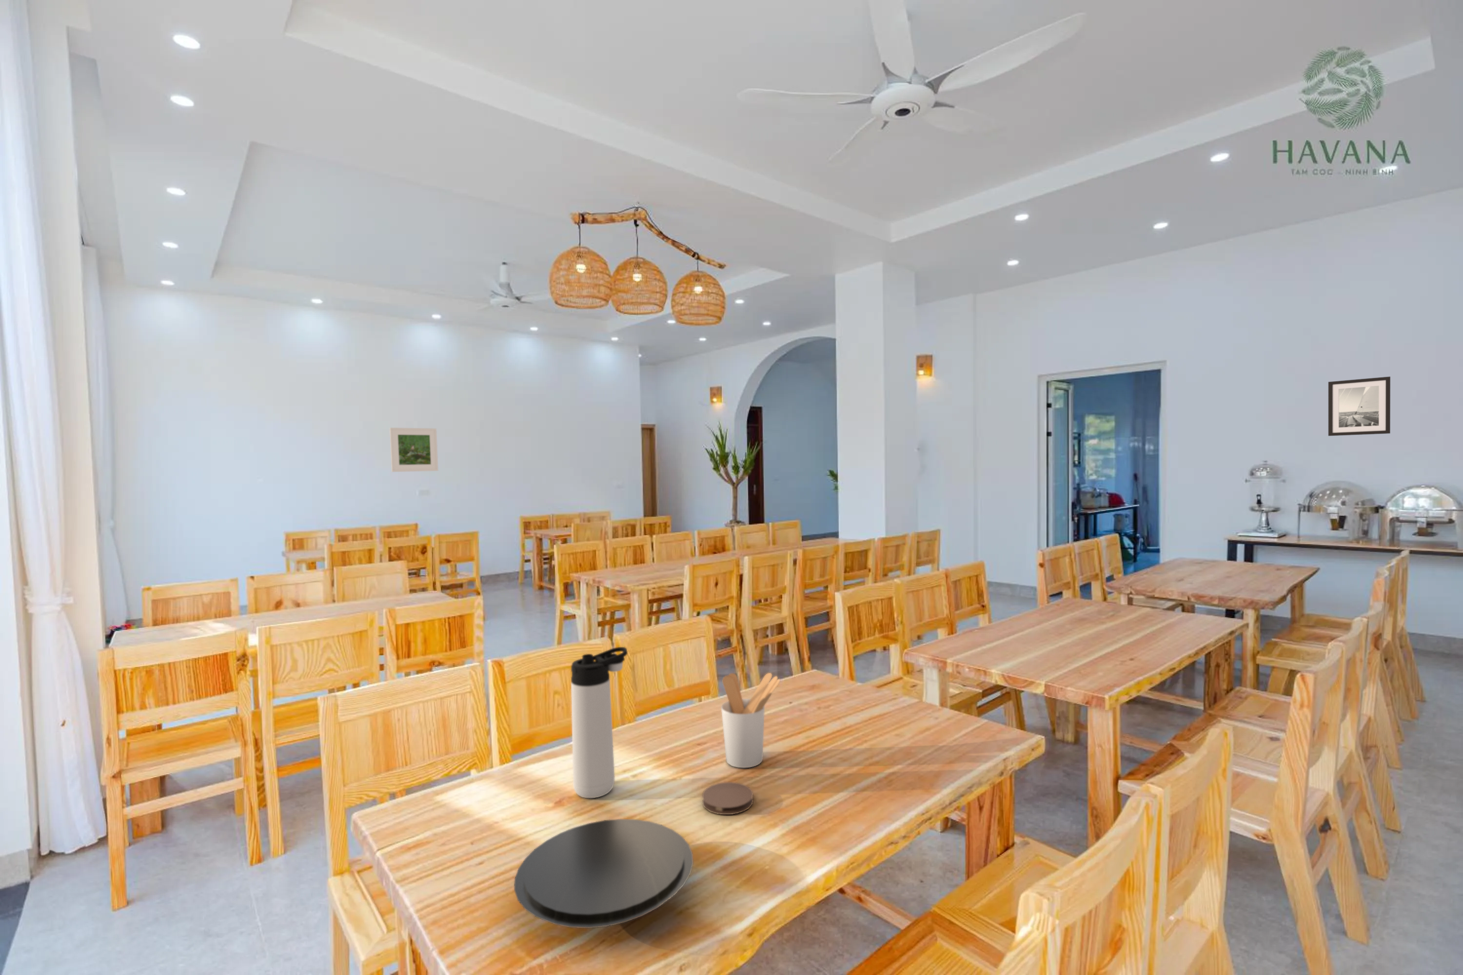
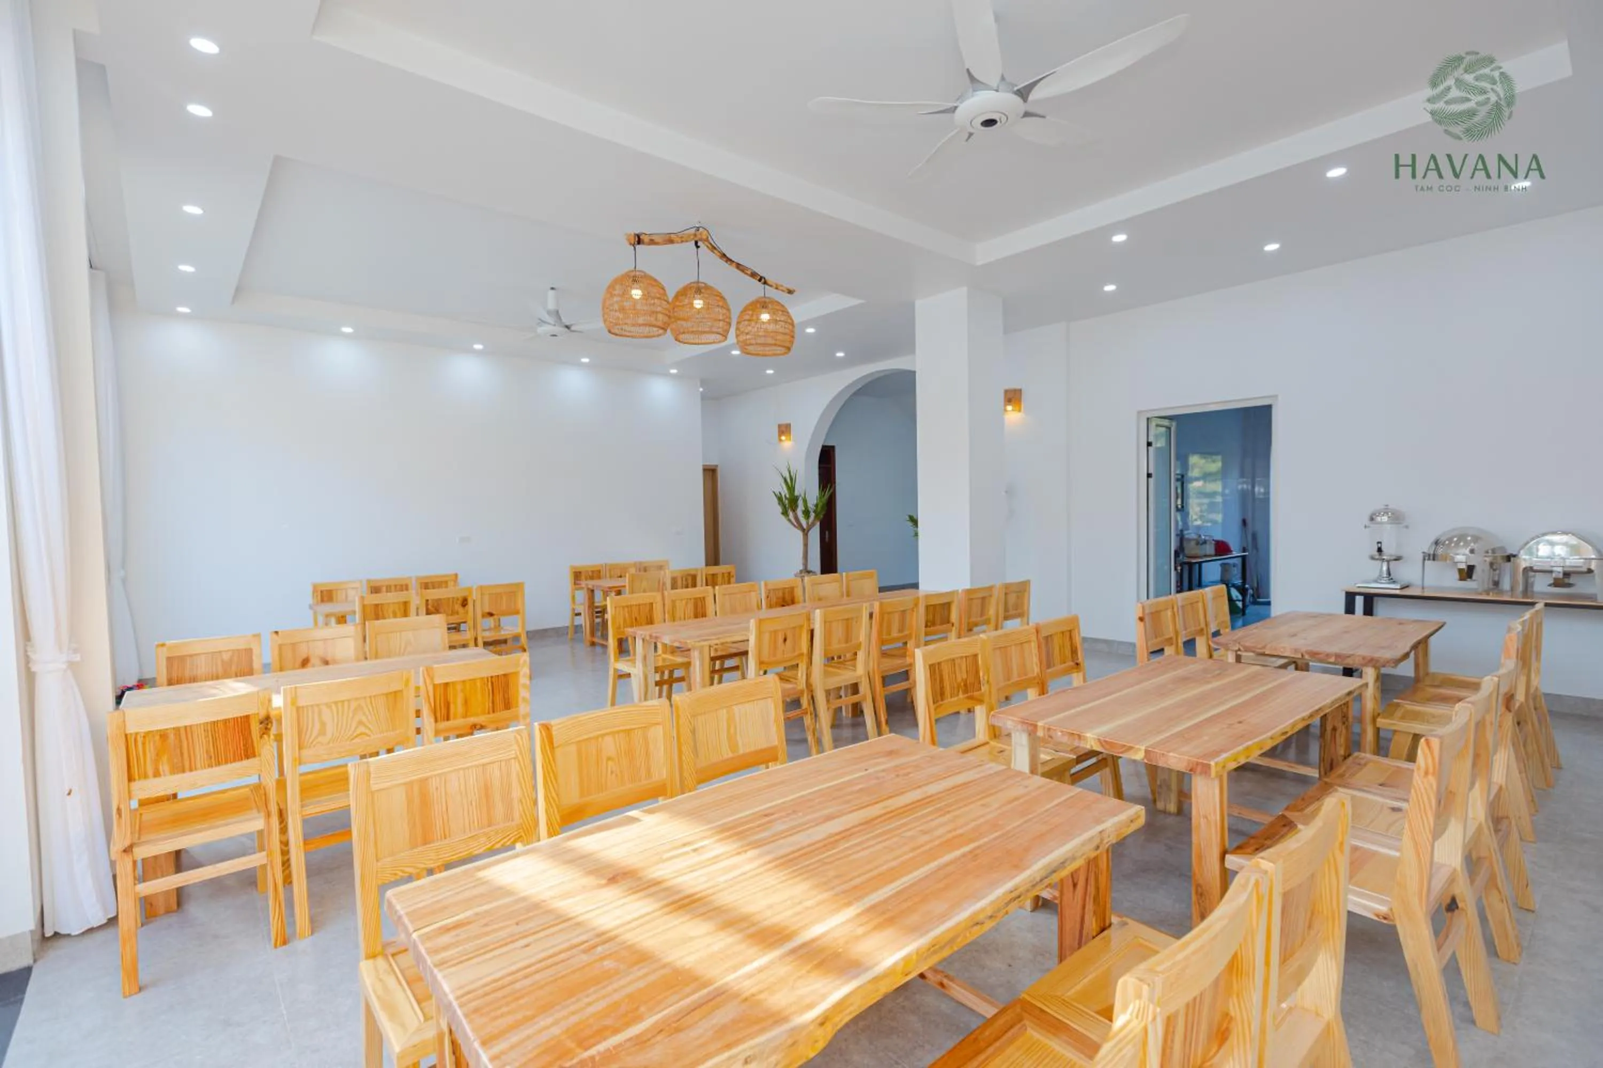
- thermos bottle [570,646,628,799]
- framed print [390,427,439,472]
- coaster [702,781,754,815]
- wall art [1328,375,1391,436]
- utensil holder [721,672,780,768]
- plate [514,818,694,928]
